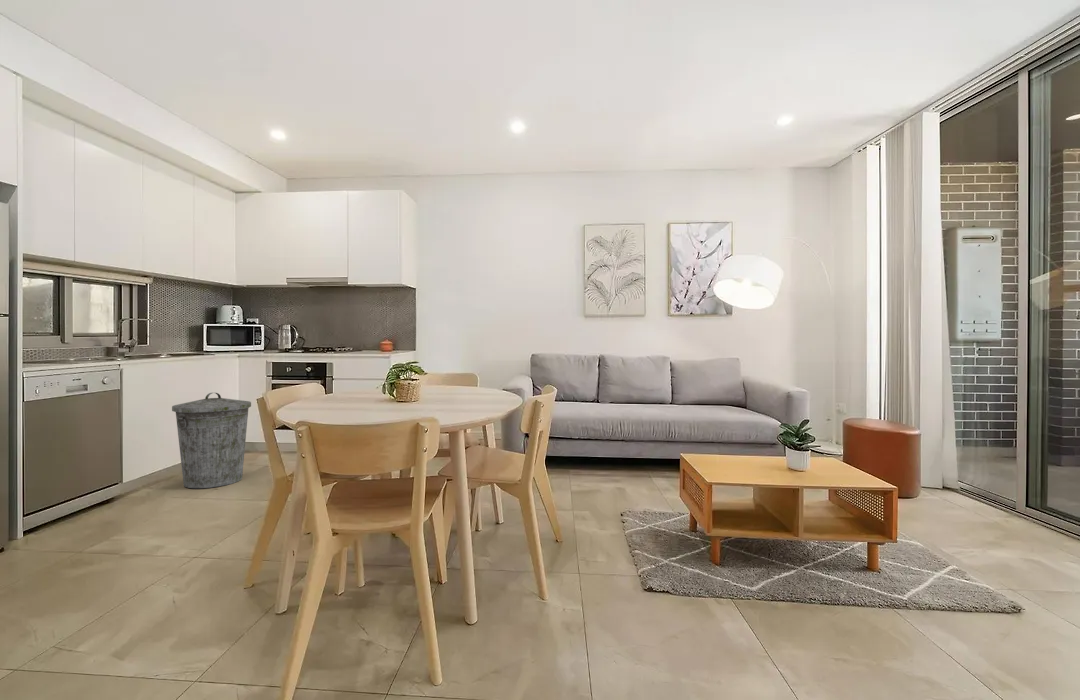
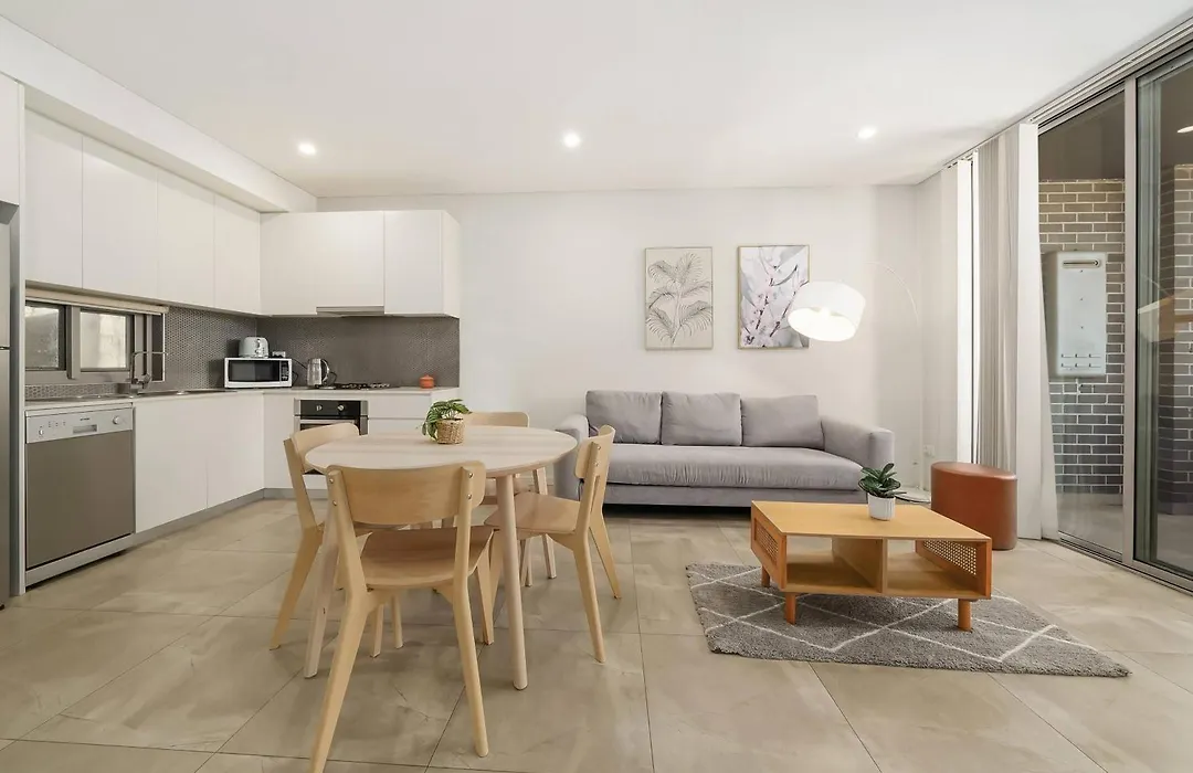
- trash can [171,392,252,489]
